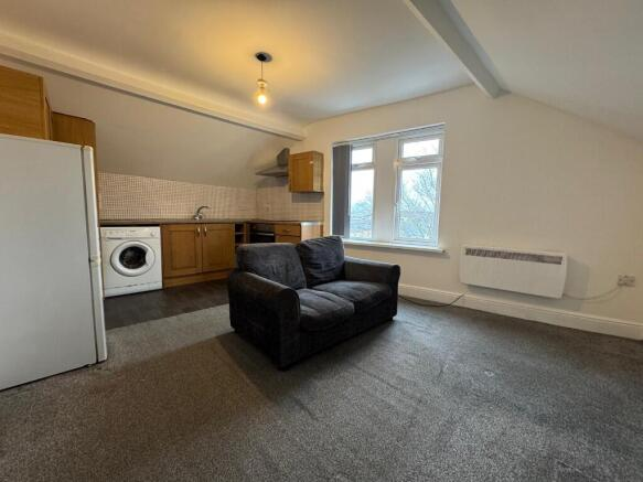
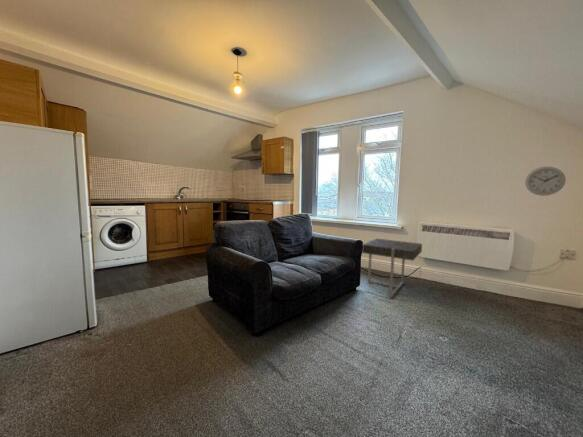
+ wall clock [524,166,567,197]
+ side table [361,238,423,299]
